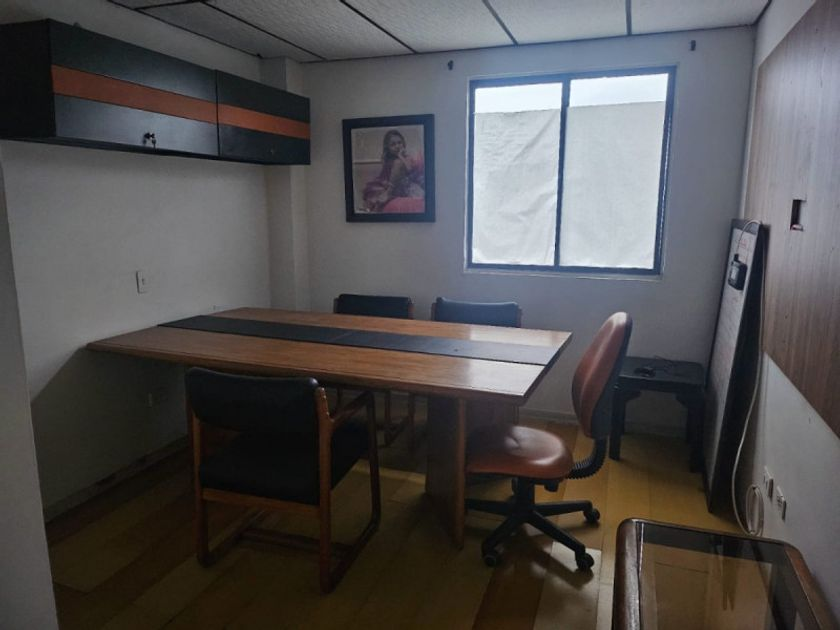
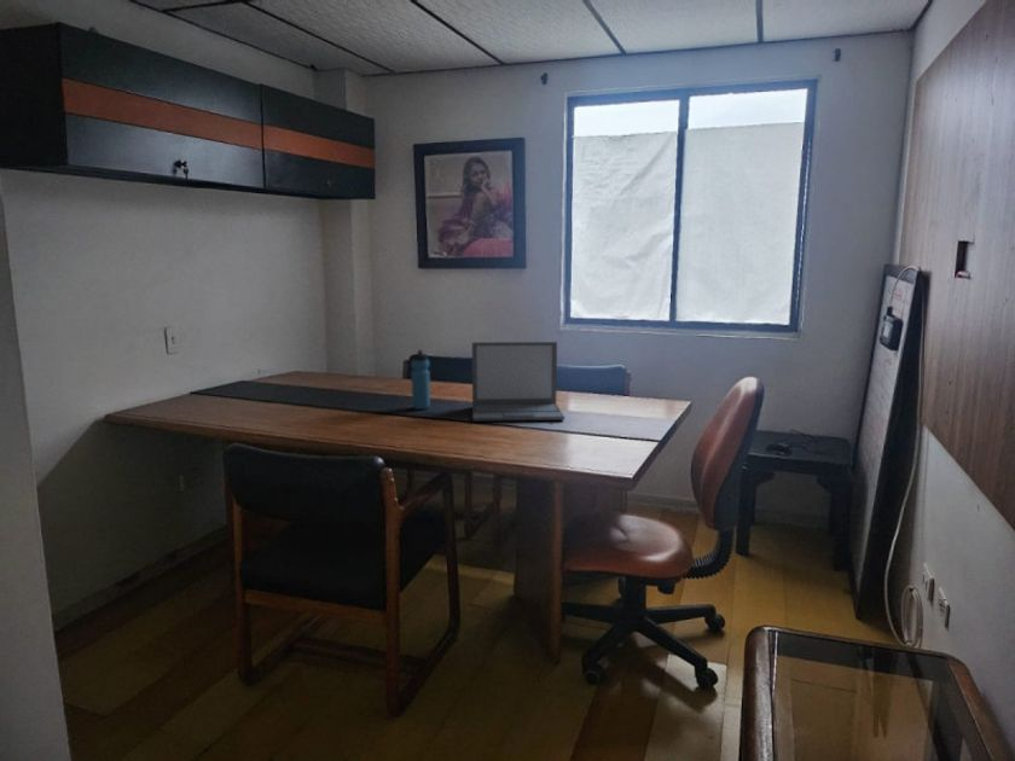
+ laptop [471,341,566,422]
+ water bottle [410,349,431,411]
